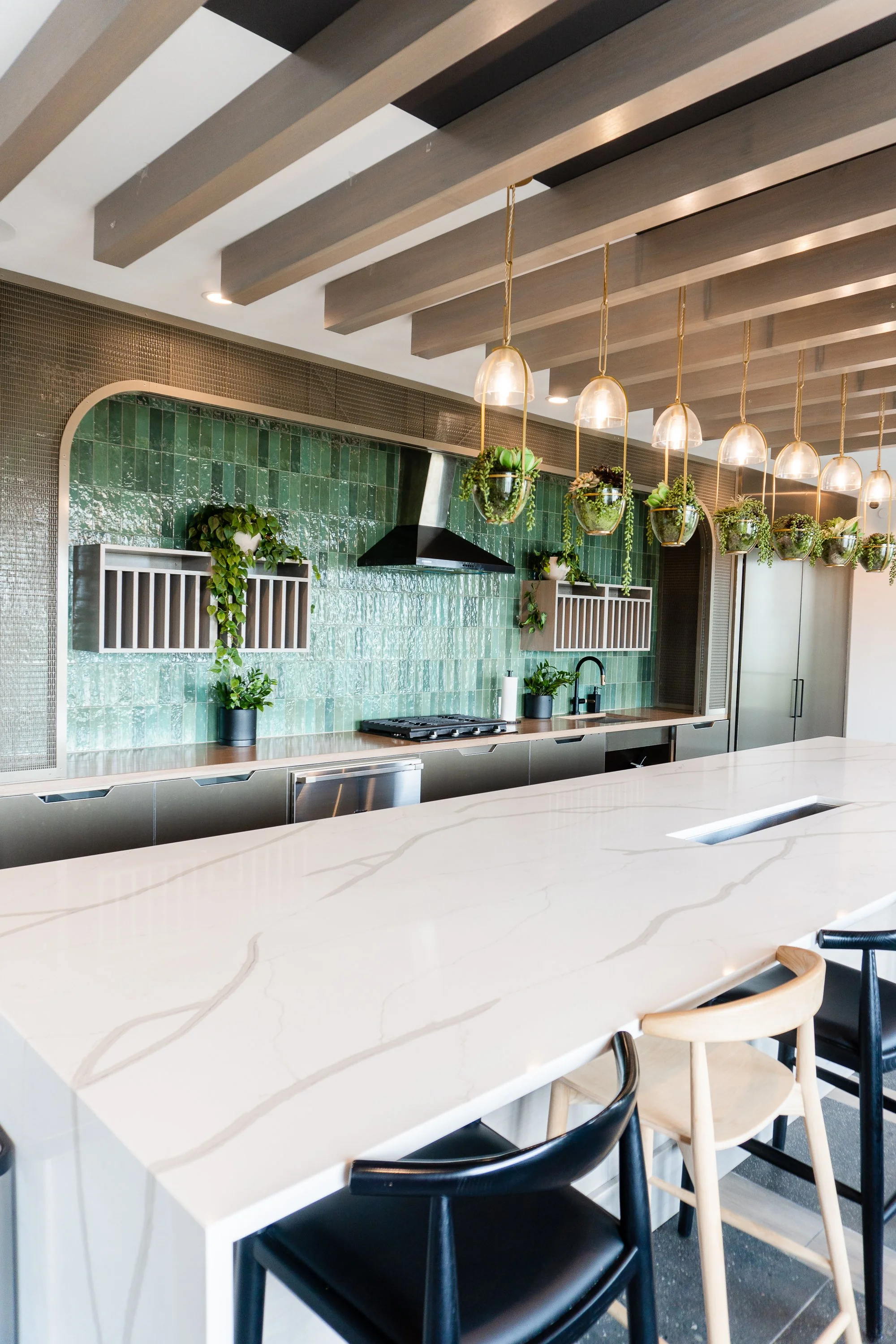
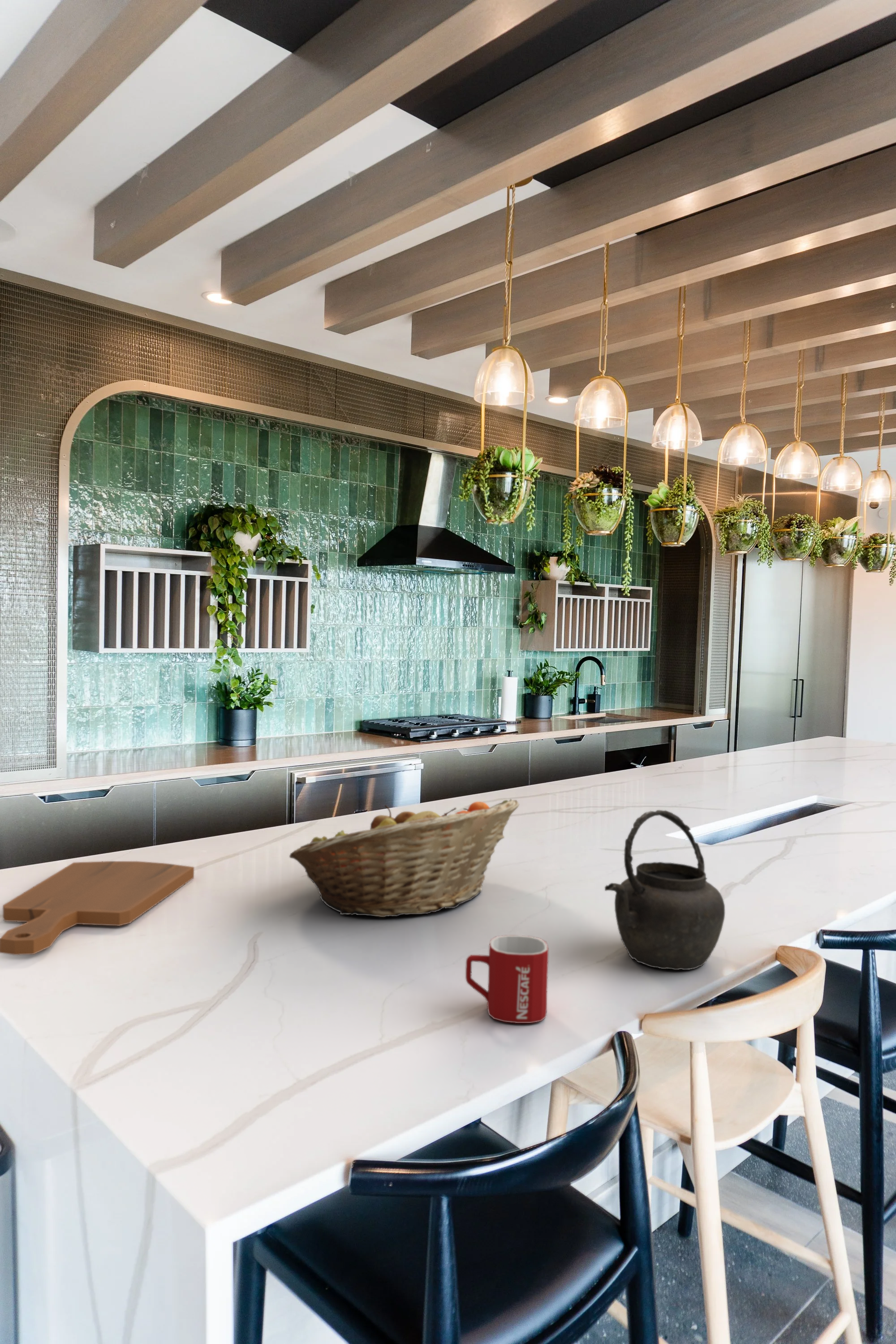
+ cutting board [0,861,194,956]
+ kettle [604,810,725,970]
+ mug [465,935,549,1024]
+ fruit basket [289,798,520,918]
